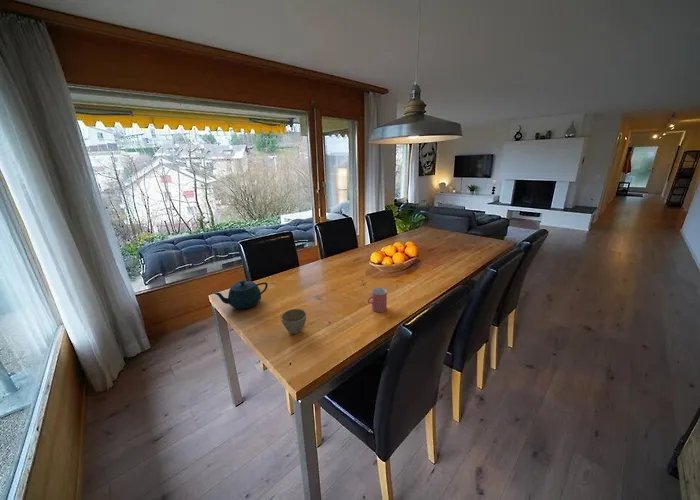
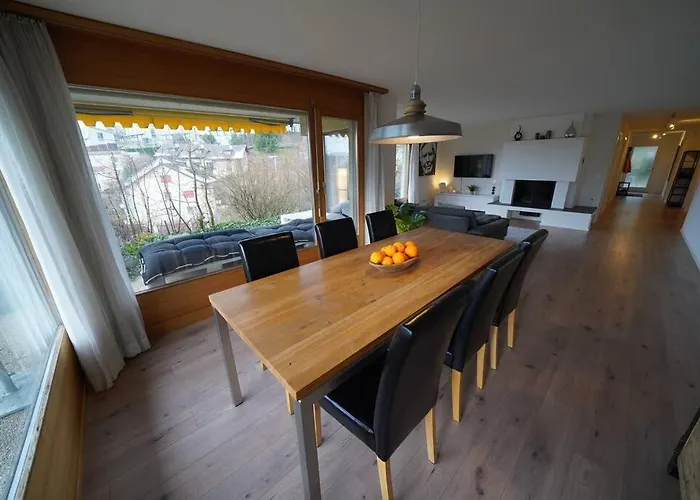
- flower pot [280,308,307,335]
- cup [367,287,388,313]
- teapot [213,279,269,310]
